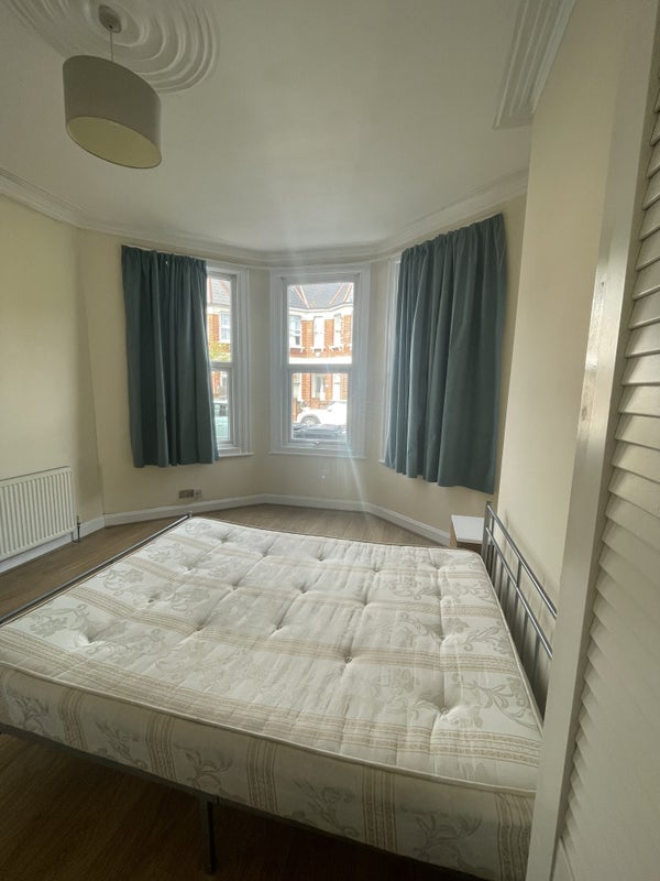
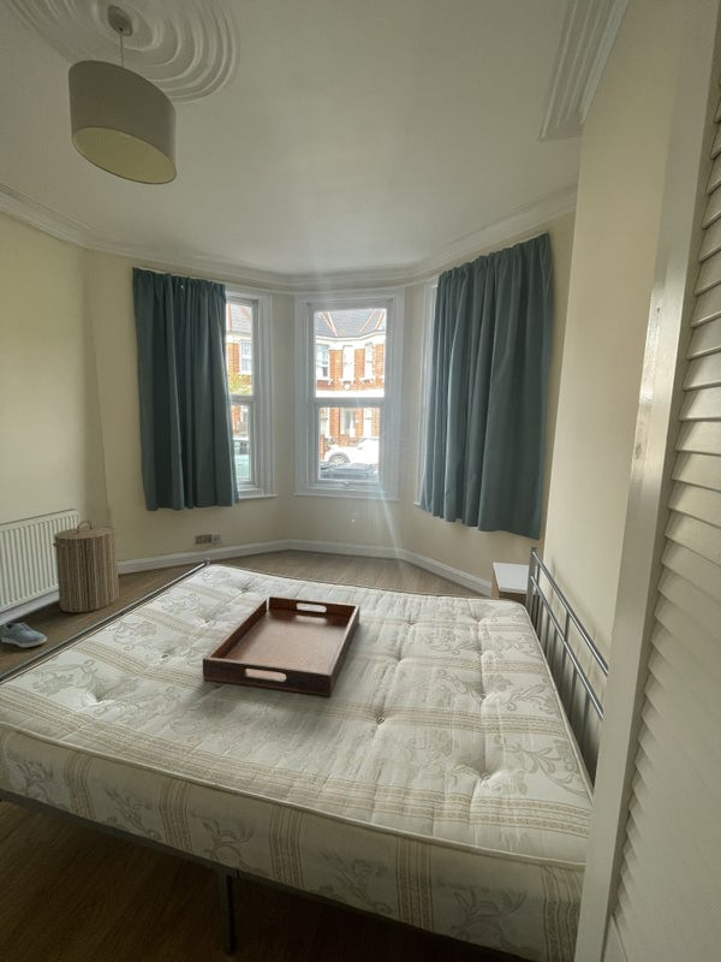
+ shoe [0,622,48,648]
+ serving tray [202,595,362,697]
+ laundry hamper [52,519,120,613]
